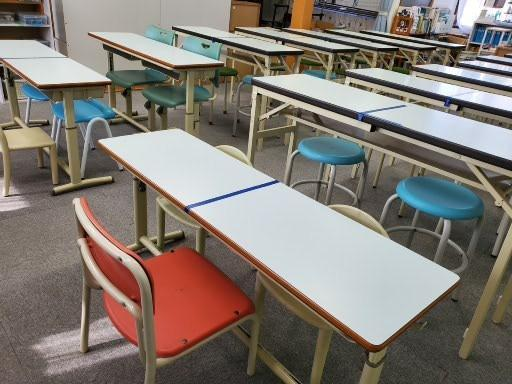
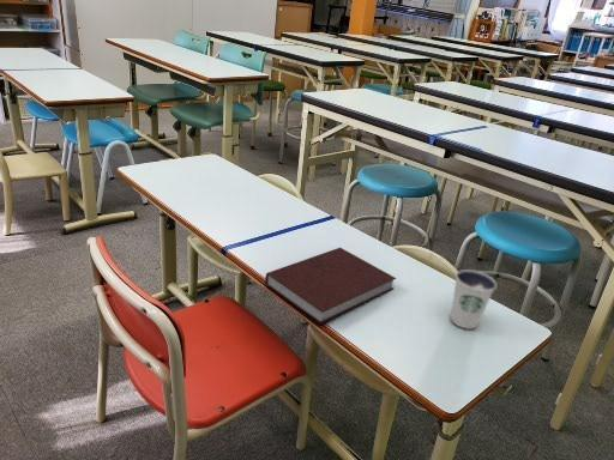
+ dixie cup [450,268,498,329]
+ notebook [264,247,397,325]
